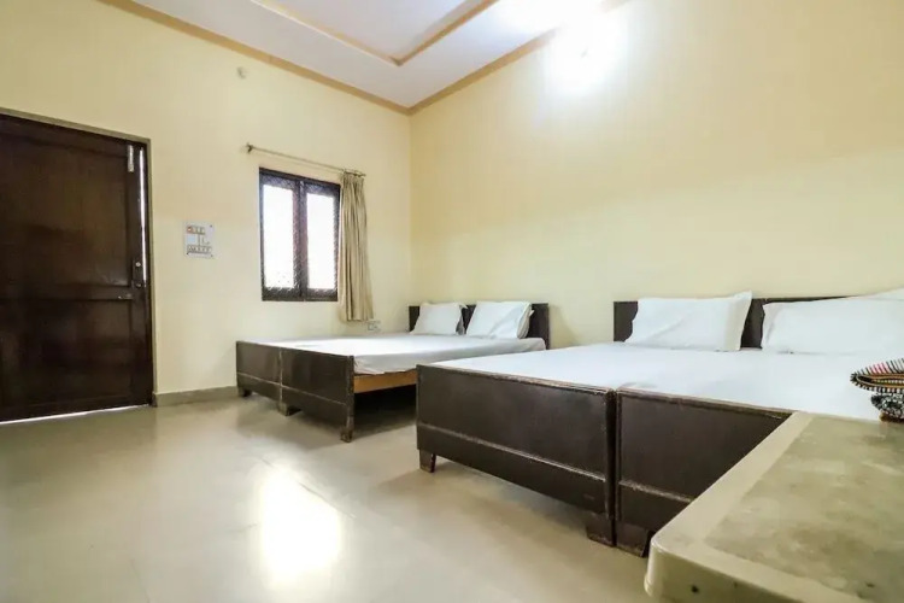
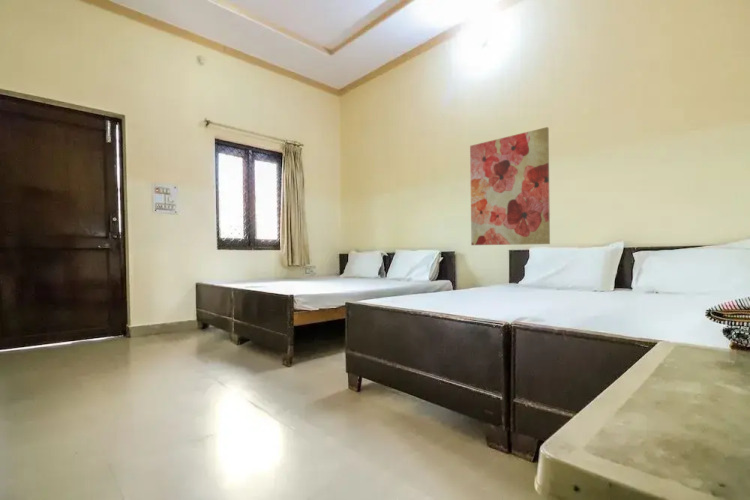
+ wall art [469,126,551,246]
